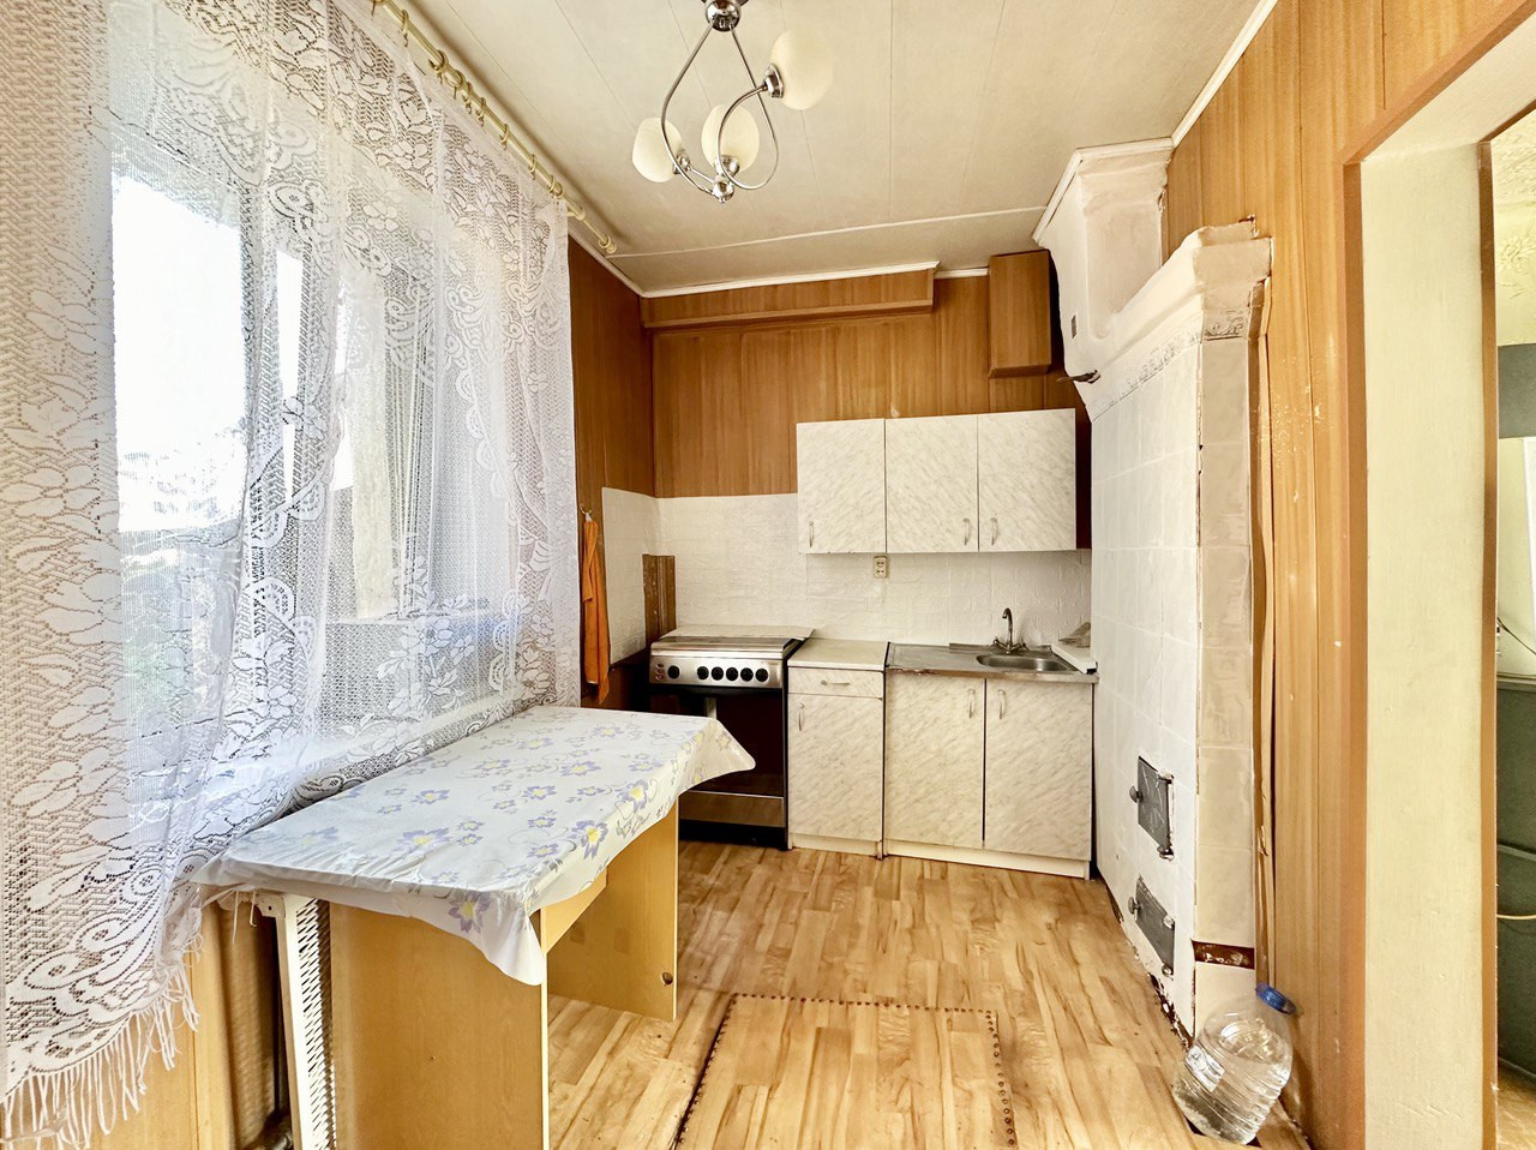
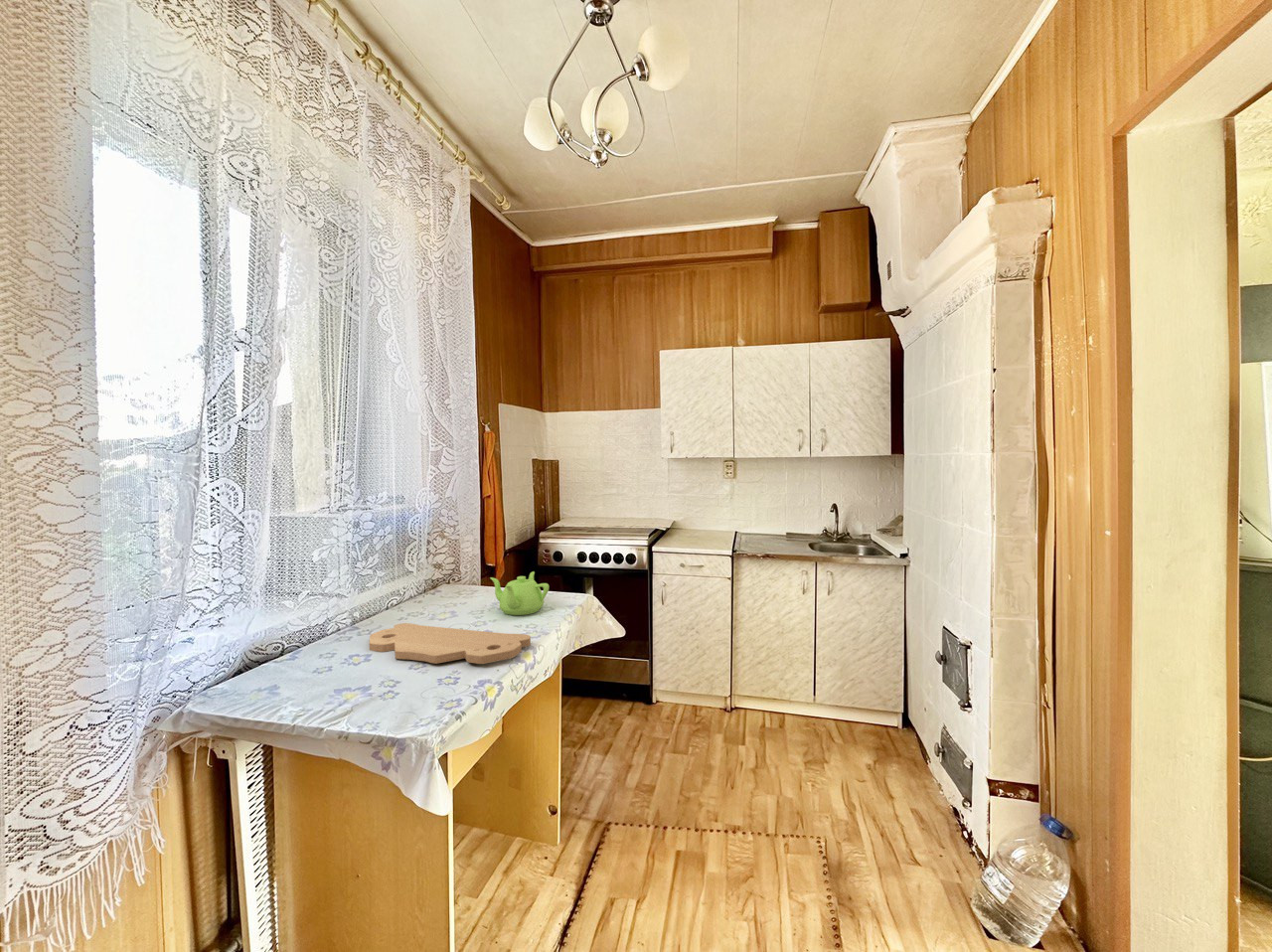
+ cutting board [369,622,532,665]
+ teapot [489,570,550,616]
